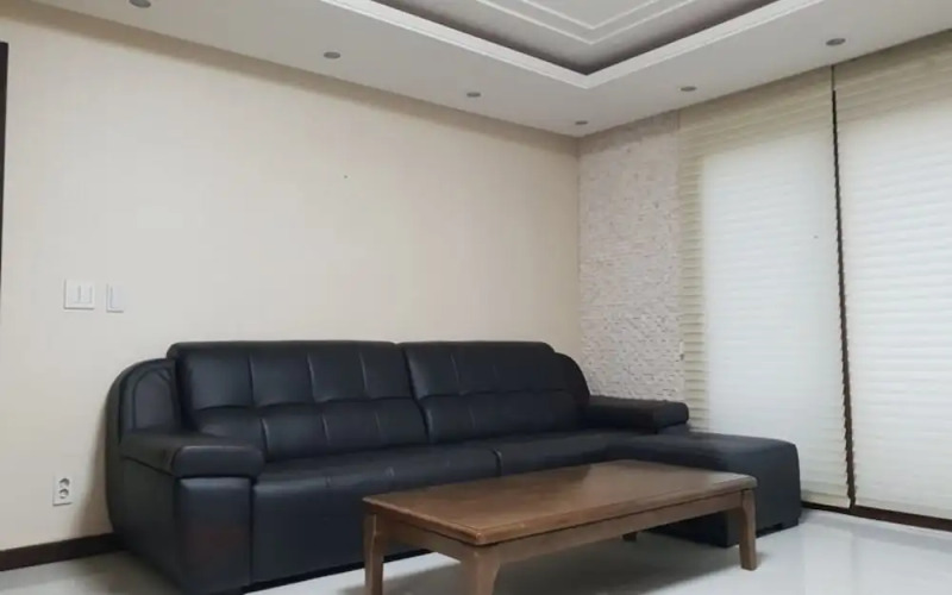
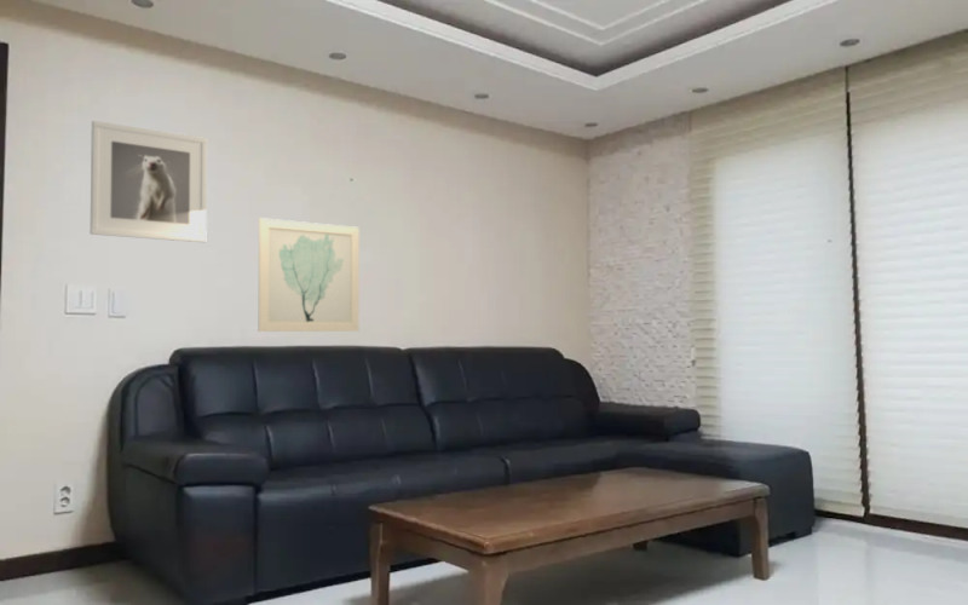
+ wall art [258,217,361,333]
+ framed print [90,120,208,243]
